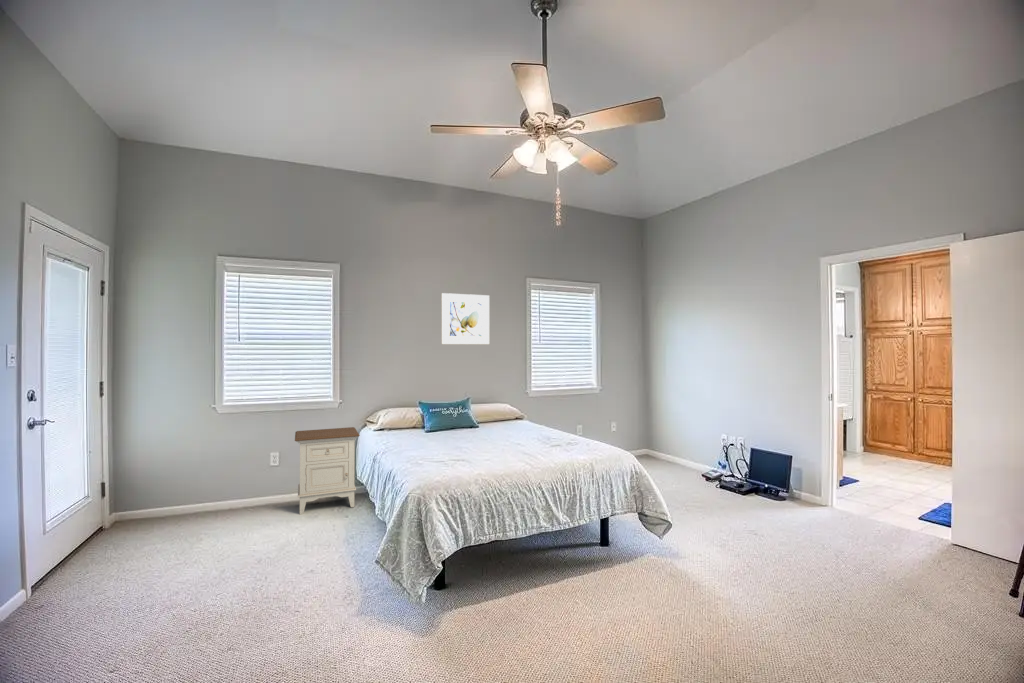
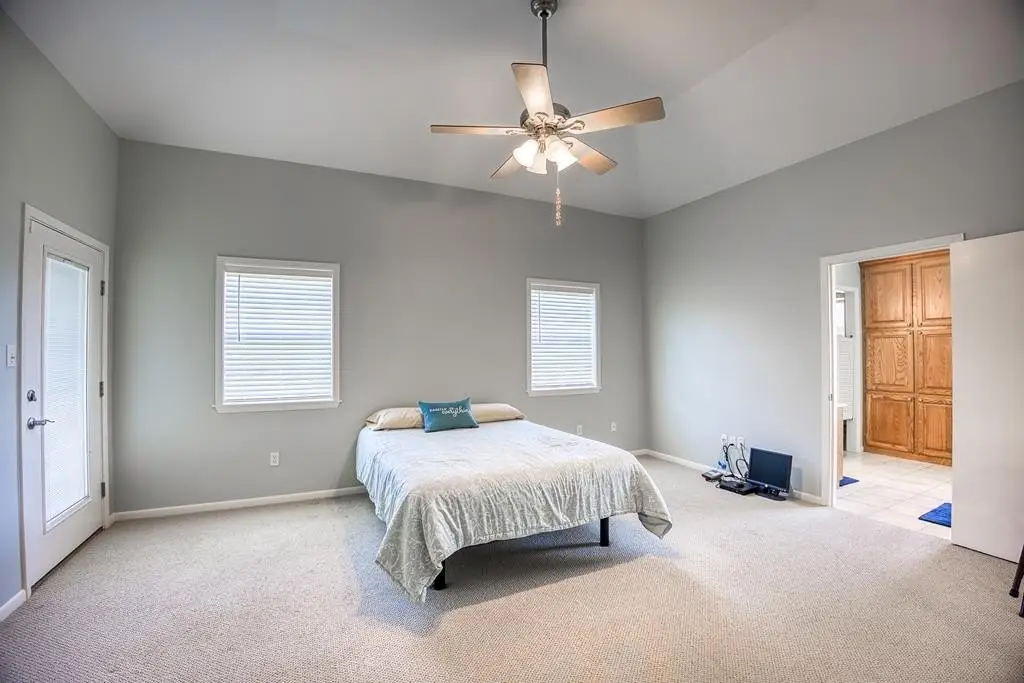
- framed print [440,292,490,345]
- nightstand [294,426,361,515]
